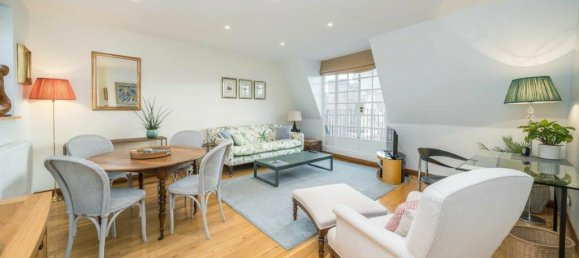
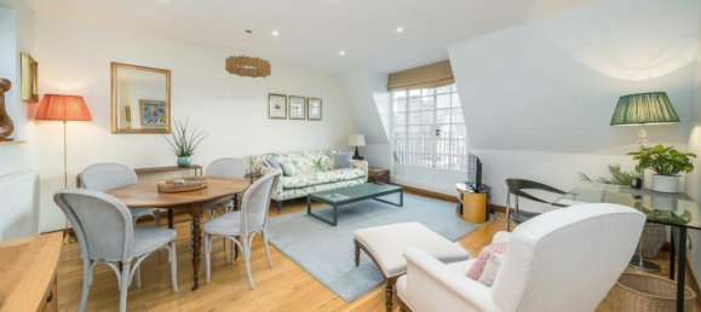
+ chandelier [224,29,272,86]
